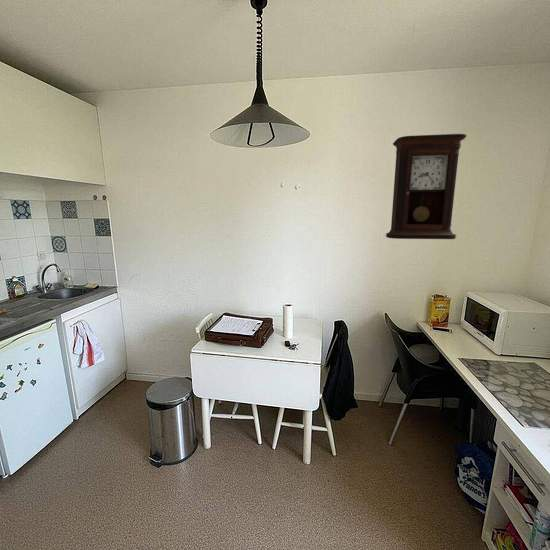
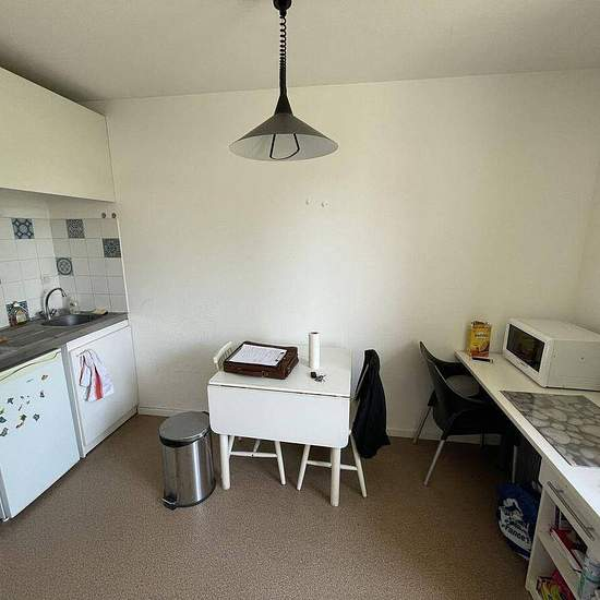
- pendulum clock [385,133,468,240]
